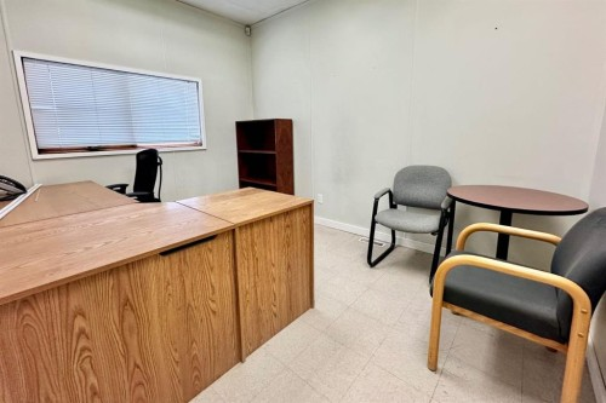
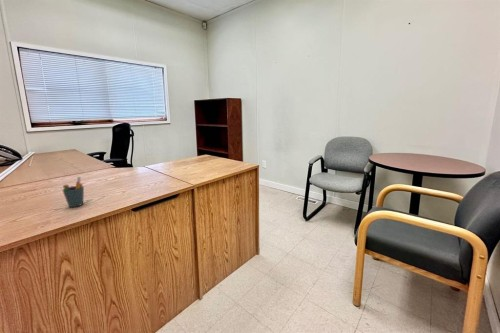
+ pen holder [62,176,85,208]
